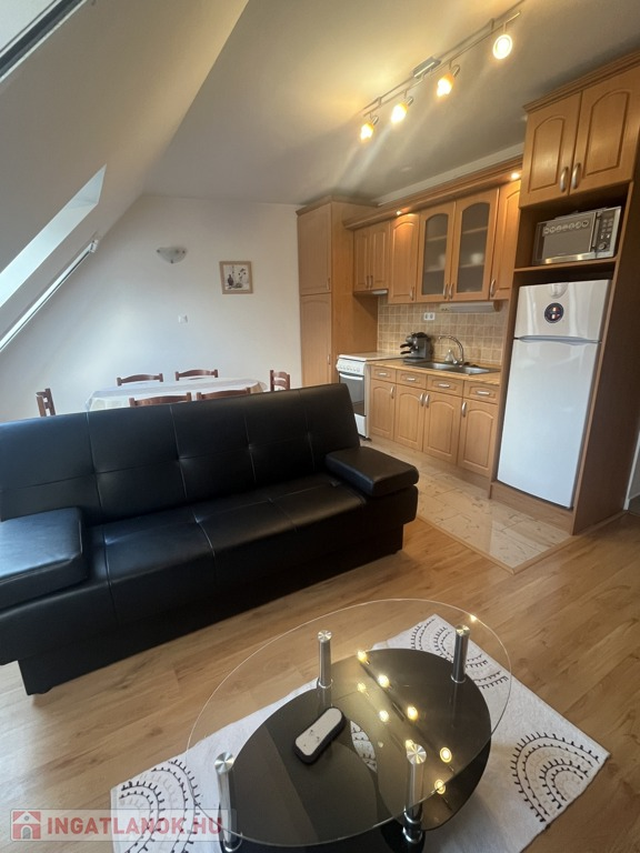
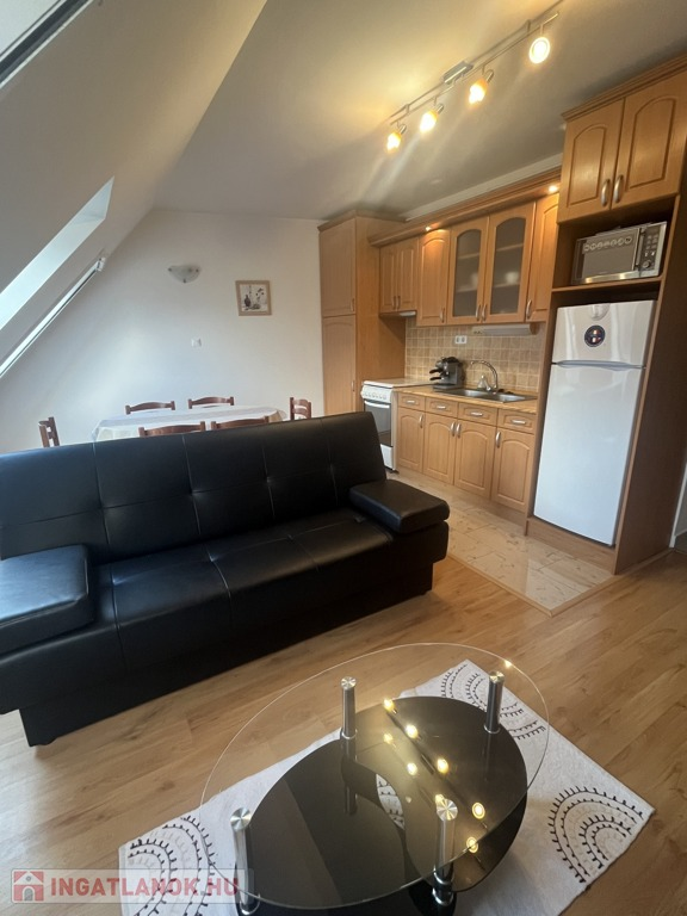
- remote control [291,705,347,763]
